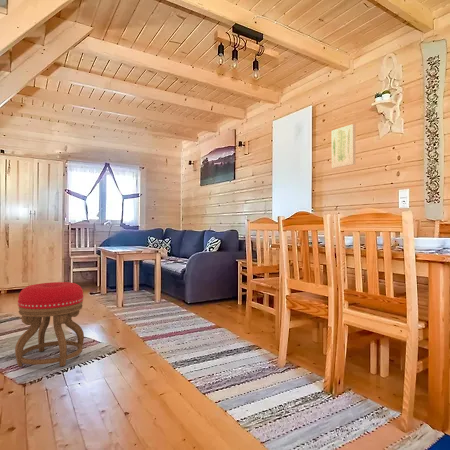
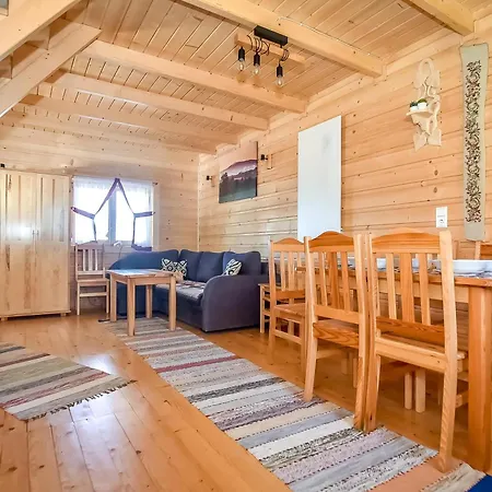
- wall art [331,123,357,169]
- stool [14,281,85,368]
